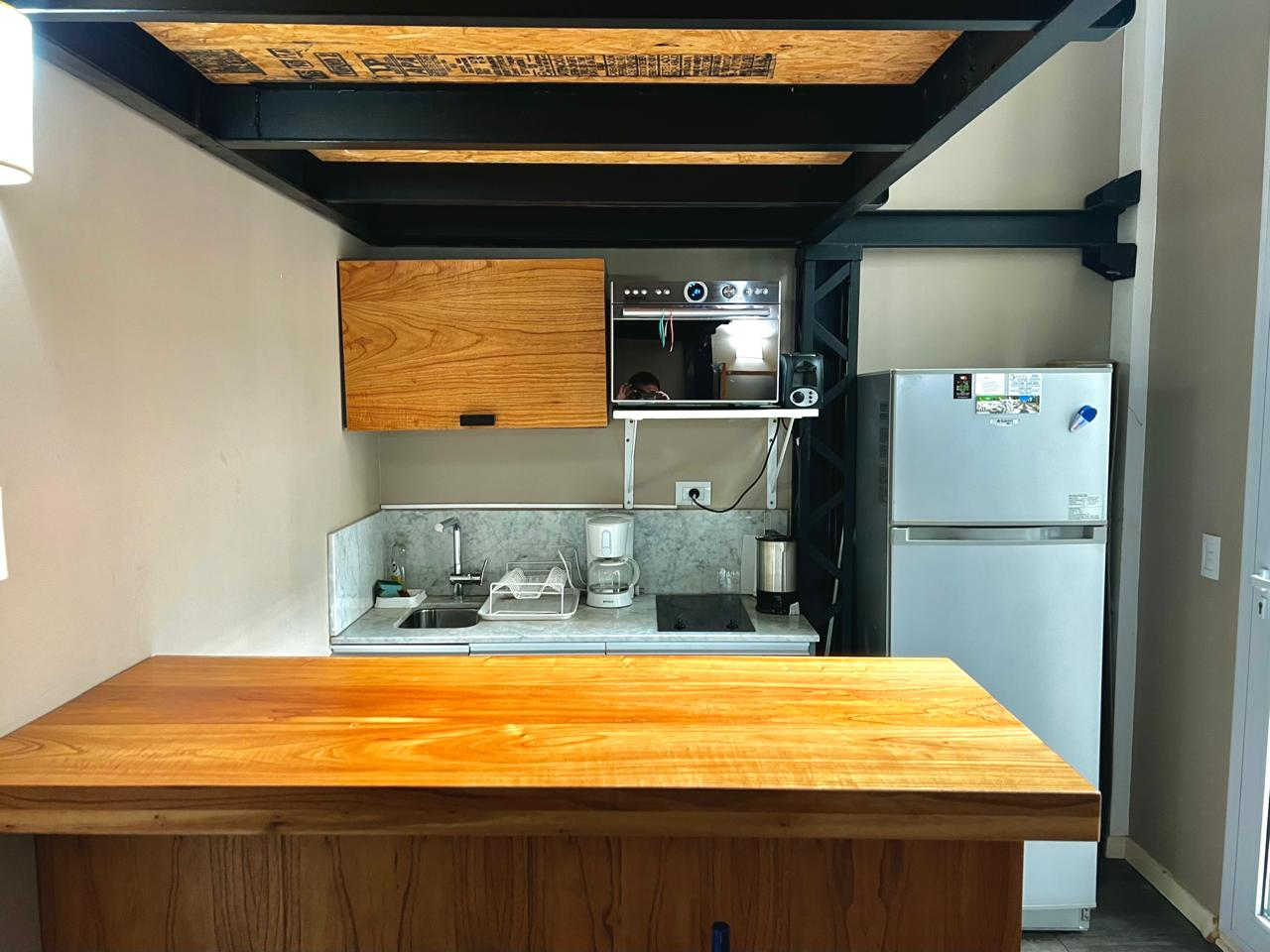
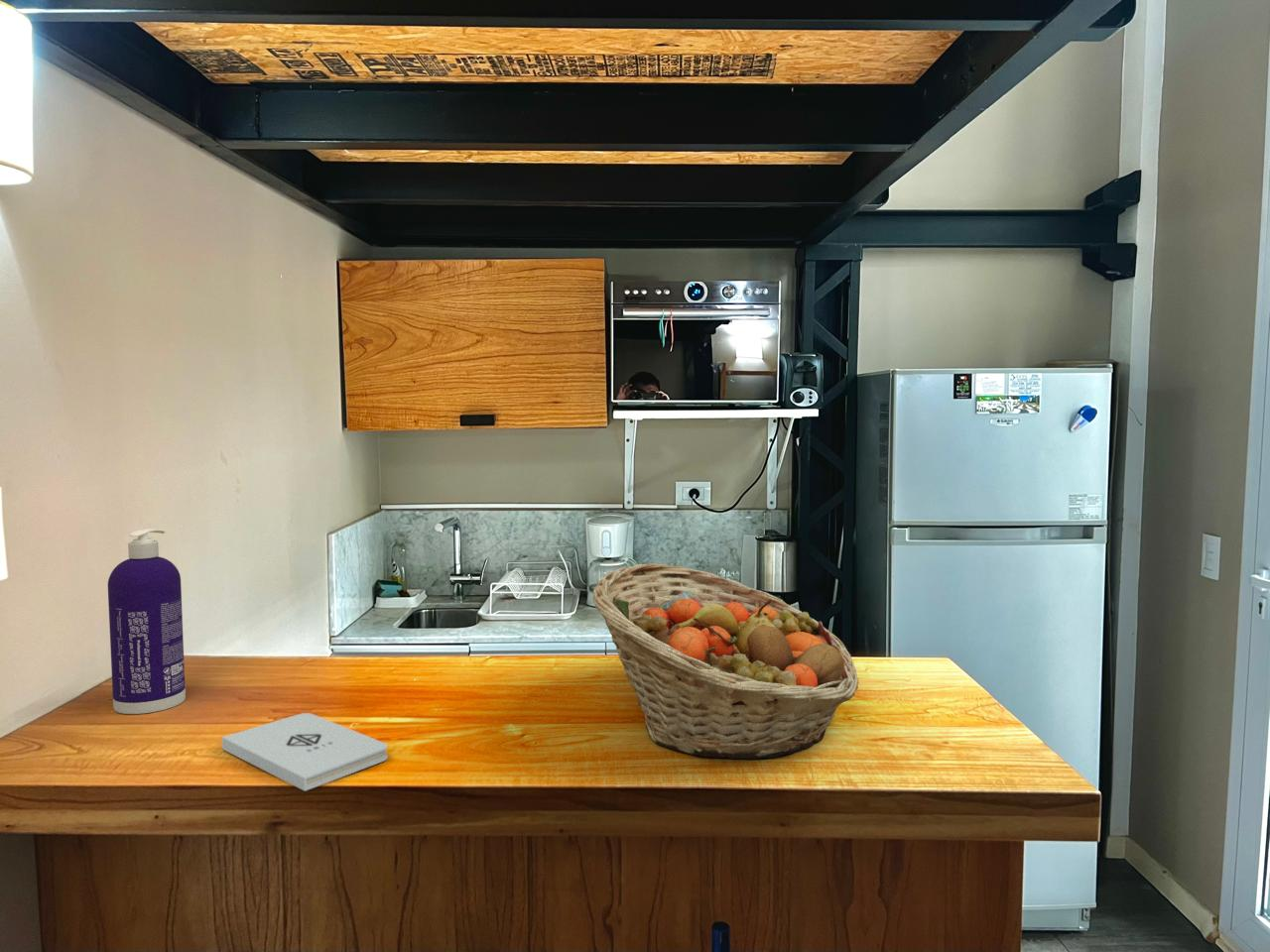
+ fruit basket [591,562,859,760]
+ spray bottle [107,528,187,715]
+ notepad [221,712,389,792]
